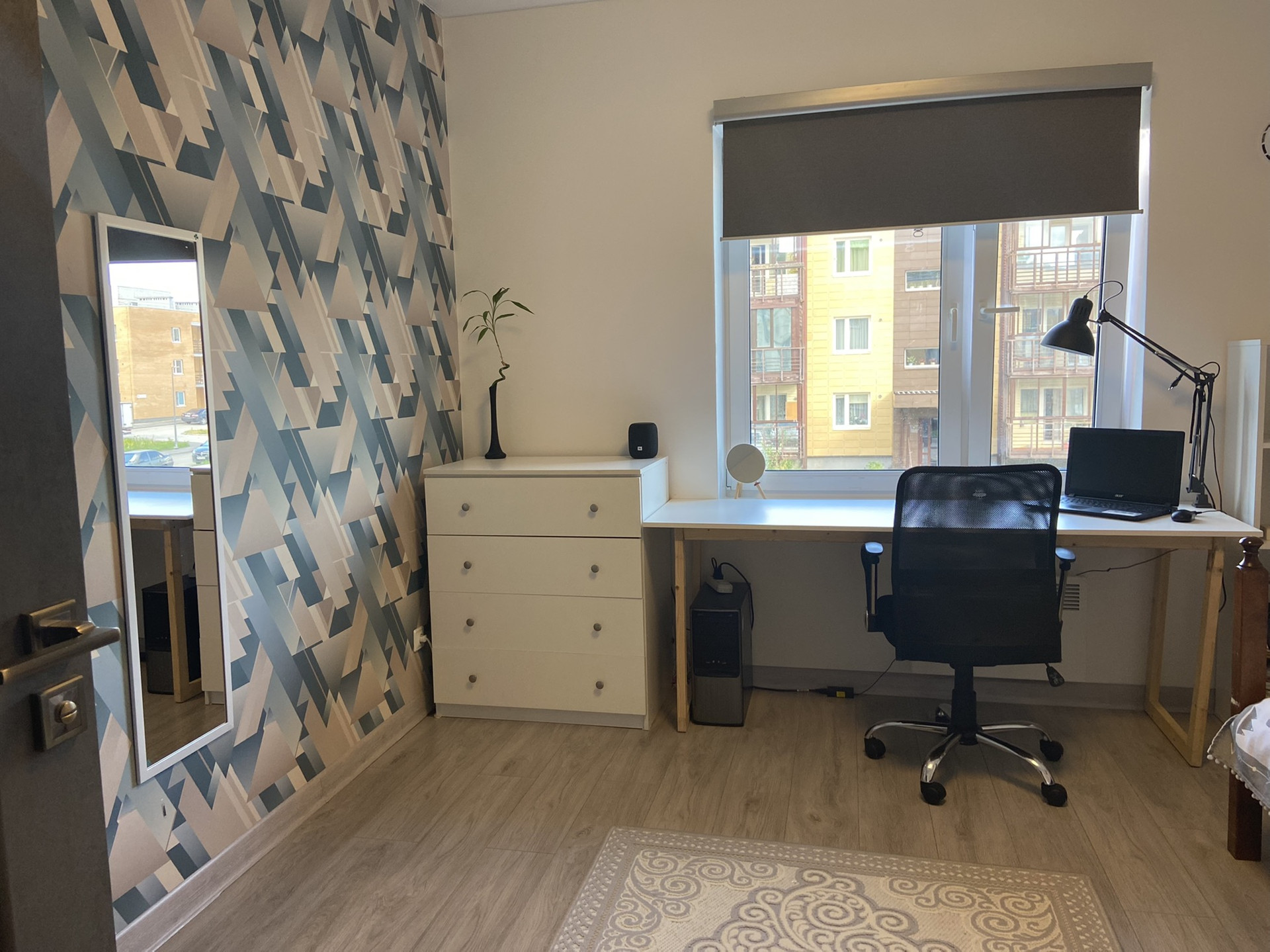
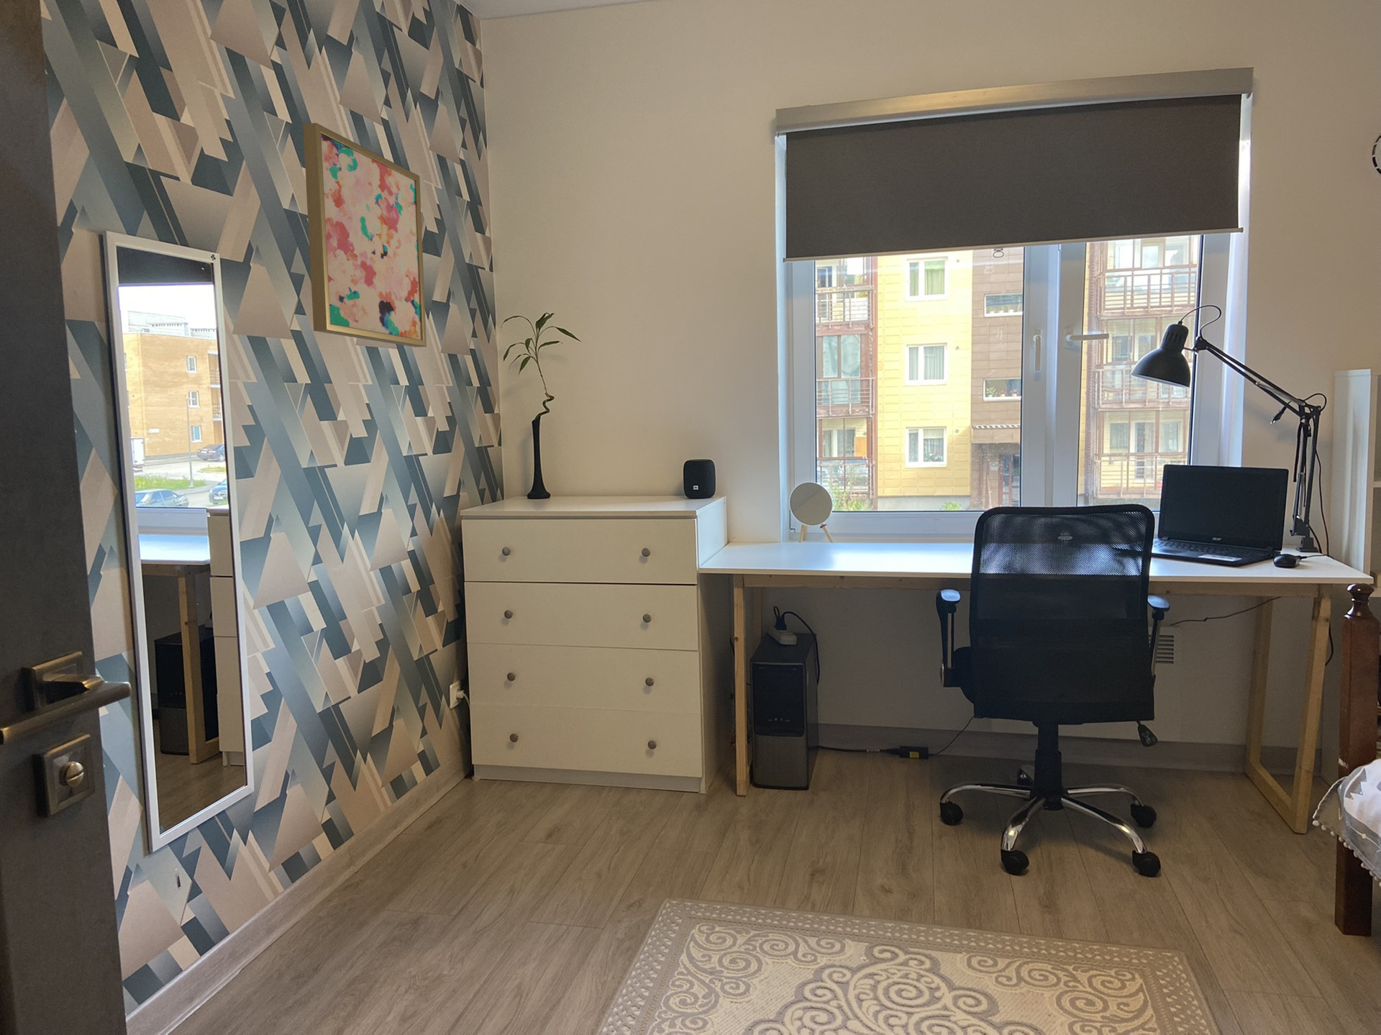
+ wall art [302,122,427,348]
